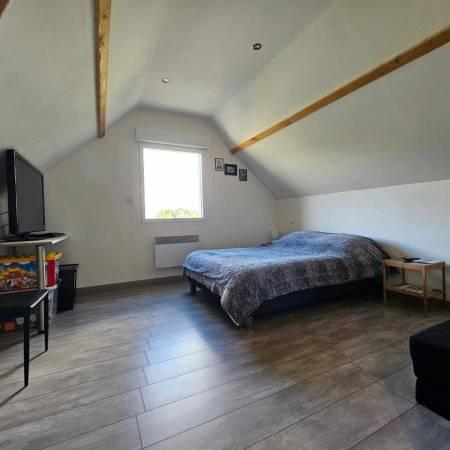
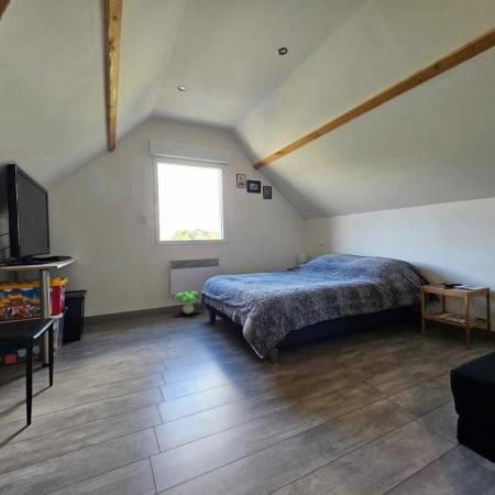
+ decorative plant [173,290,201,315]
